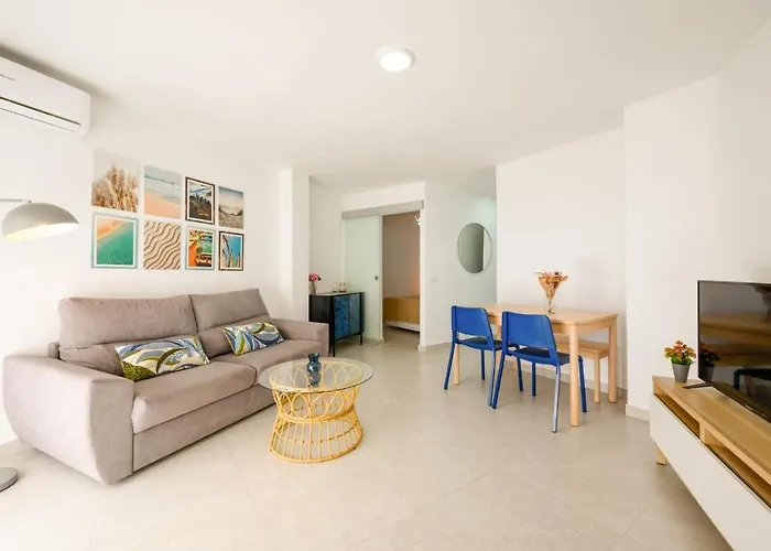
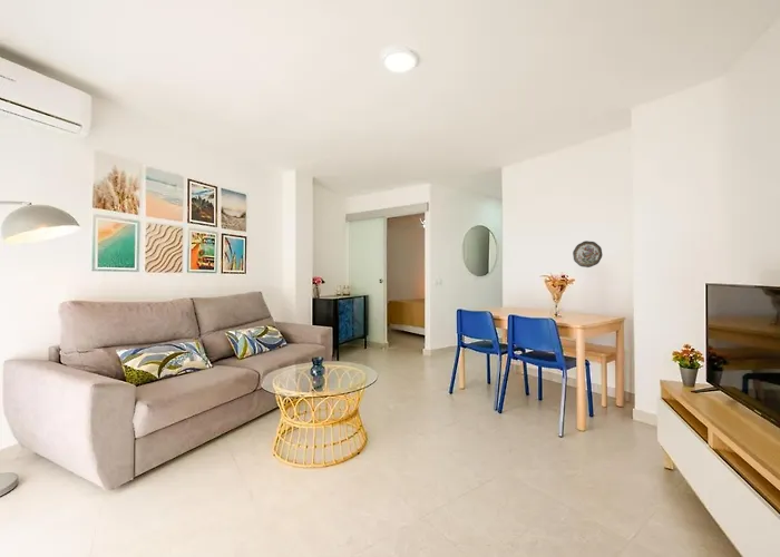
+ decorative plate [572,240,604,268]
